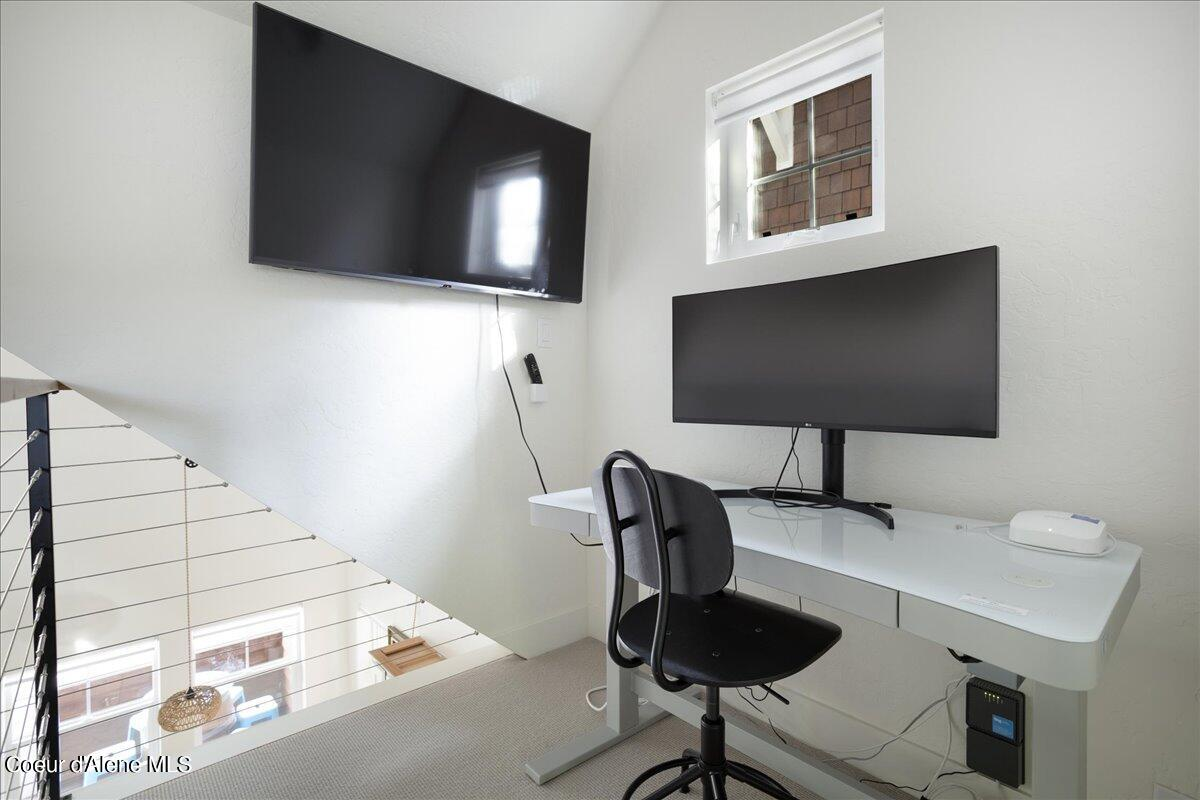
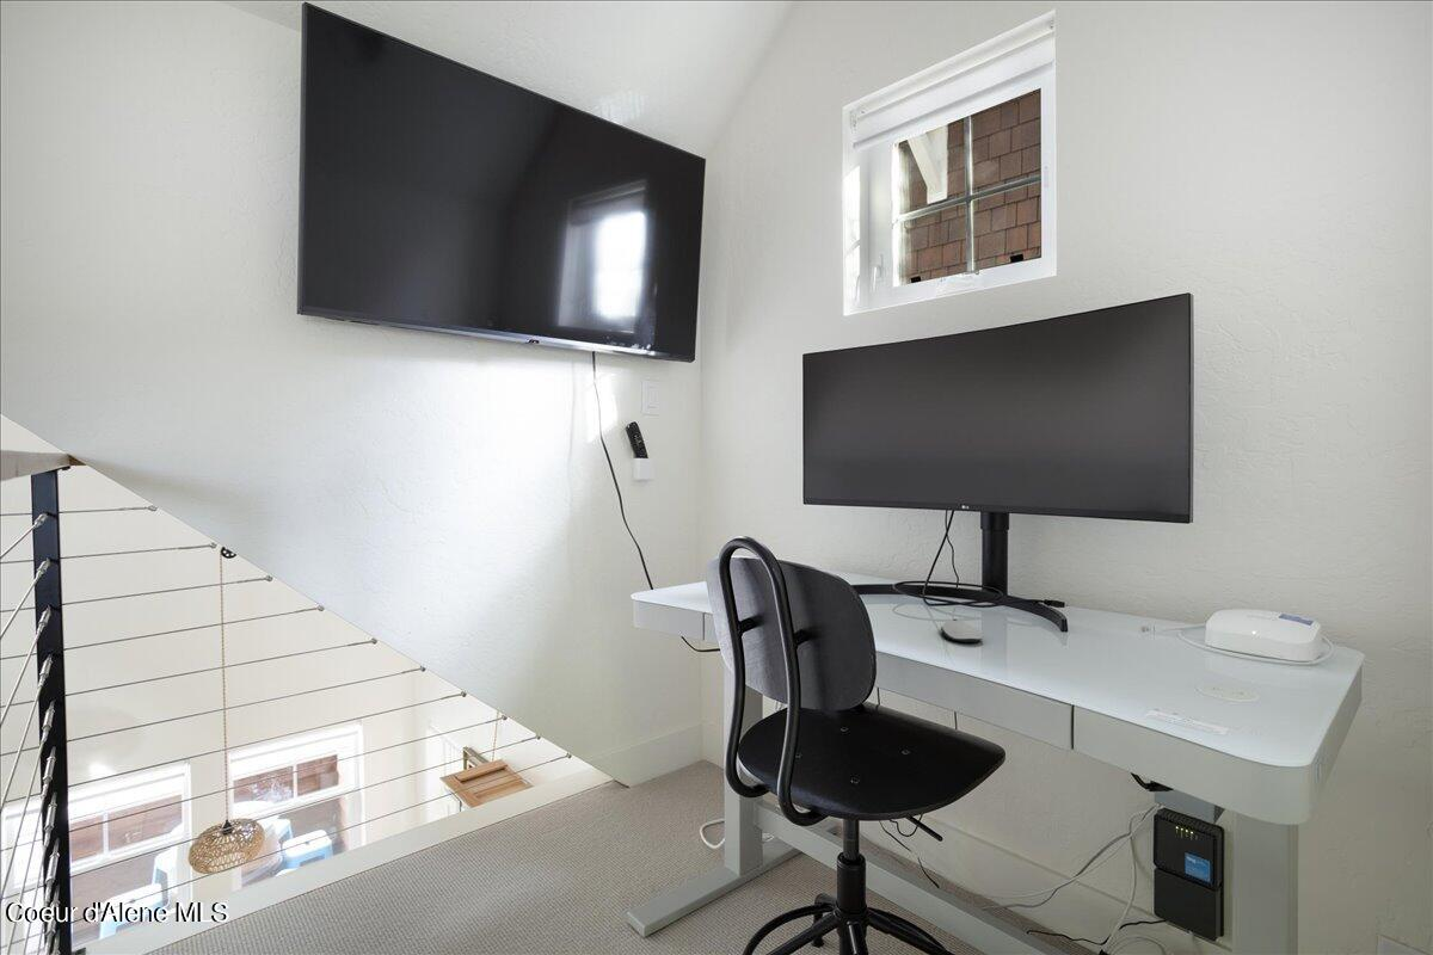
+ computer mouse [940,618,984,643]
